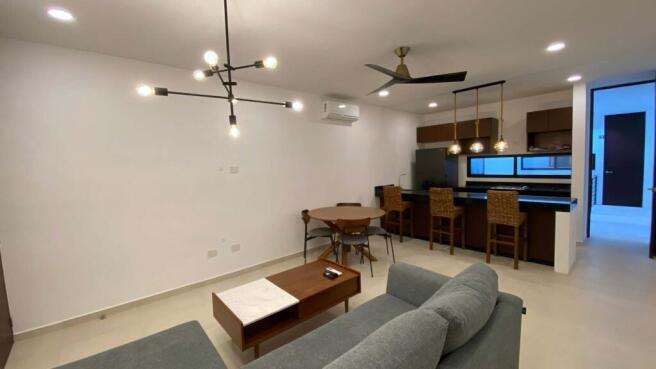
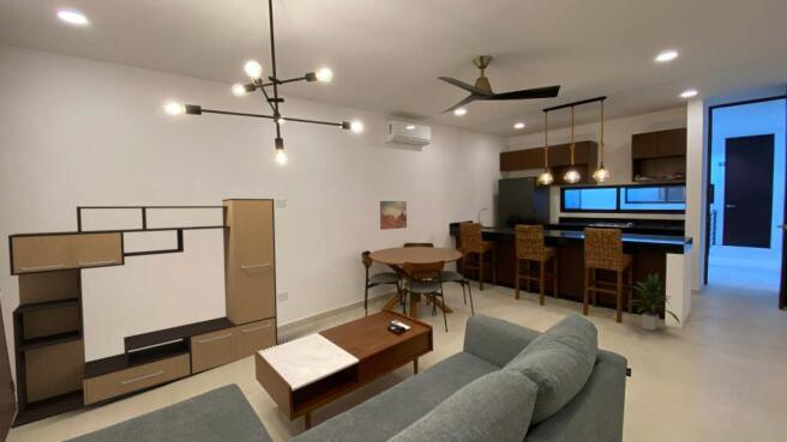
+ wall art [379,200,408,231]
+ indoor plant [626,272,681,332]
+ media console [7,198,278,430]
